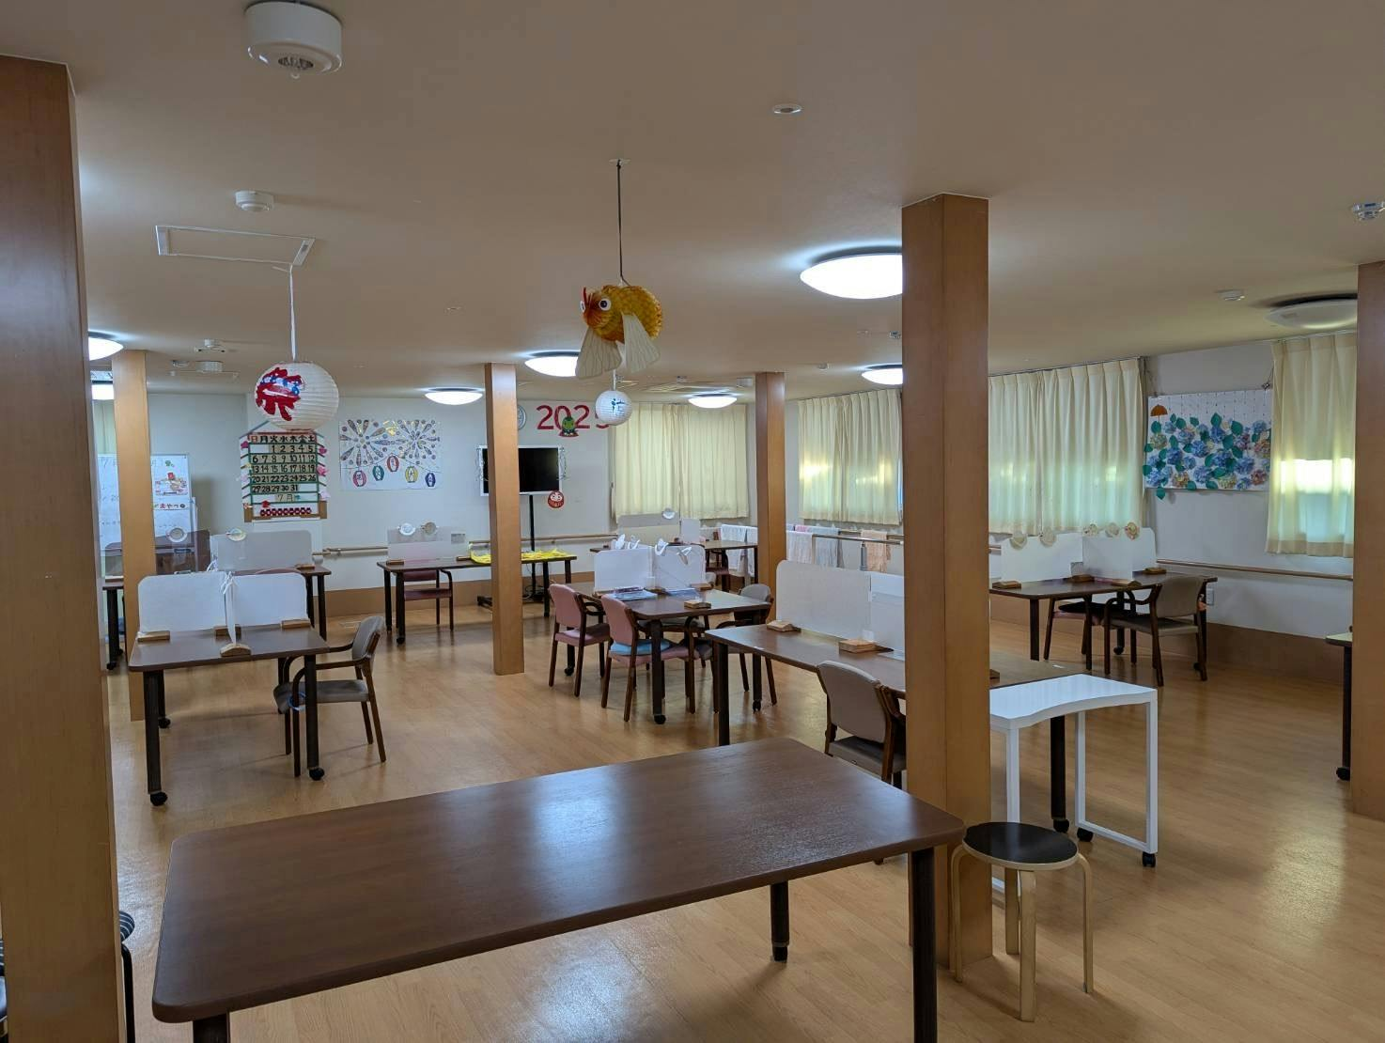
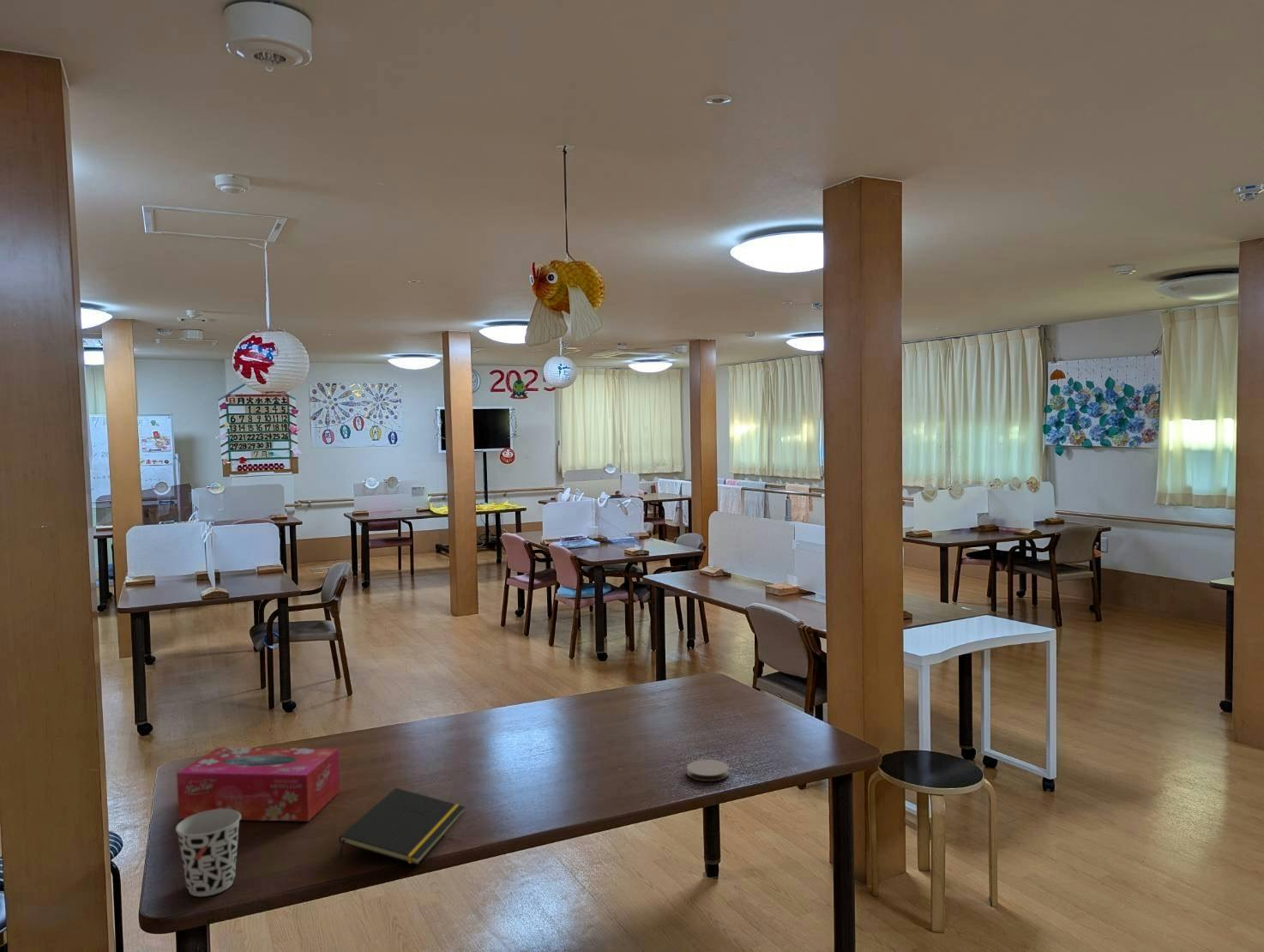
+ notepad [338,787,466,866]
+ tissue box [176,747,340,822]
+ cup [175,810,241,897]
+ coaster [686,758,730,782]
